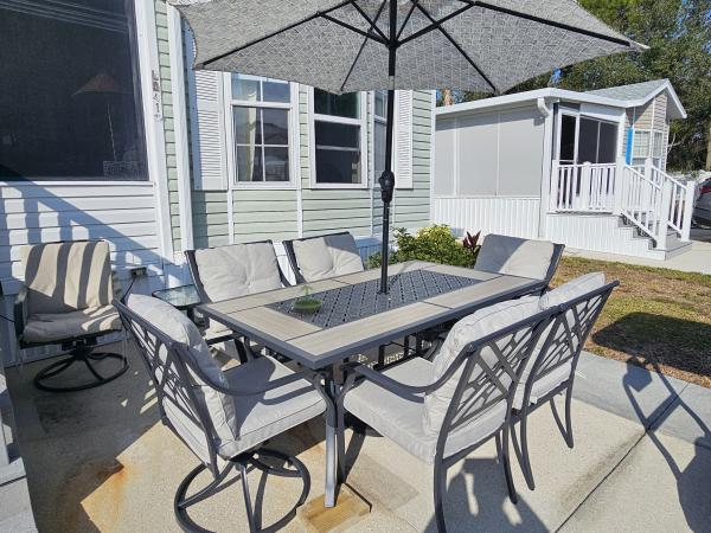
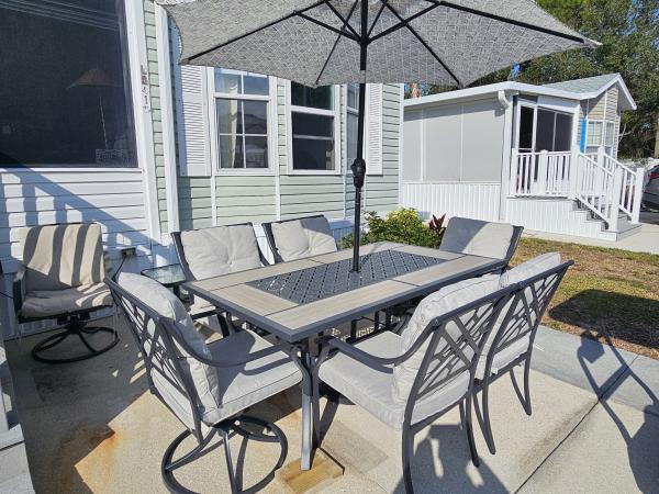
- terrarium [289,278,325,314]
